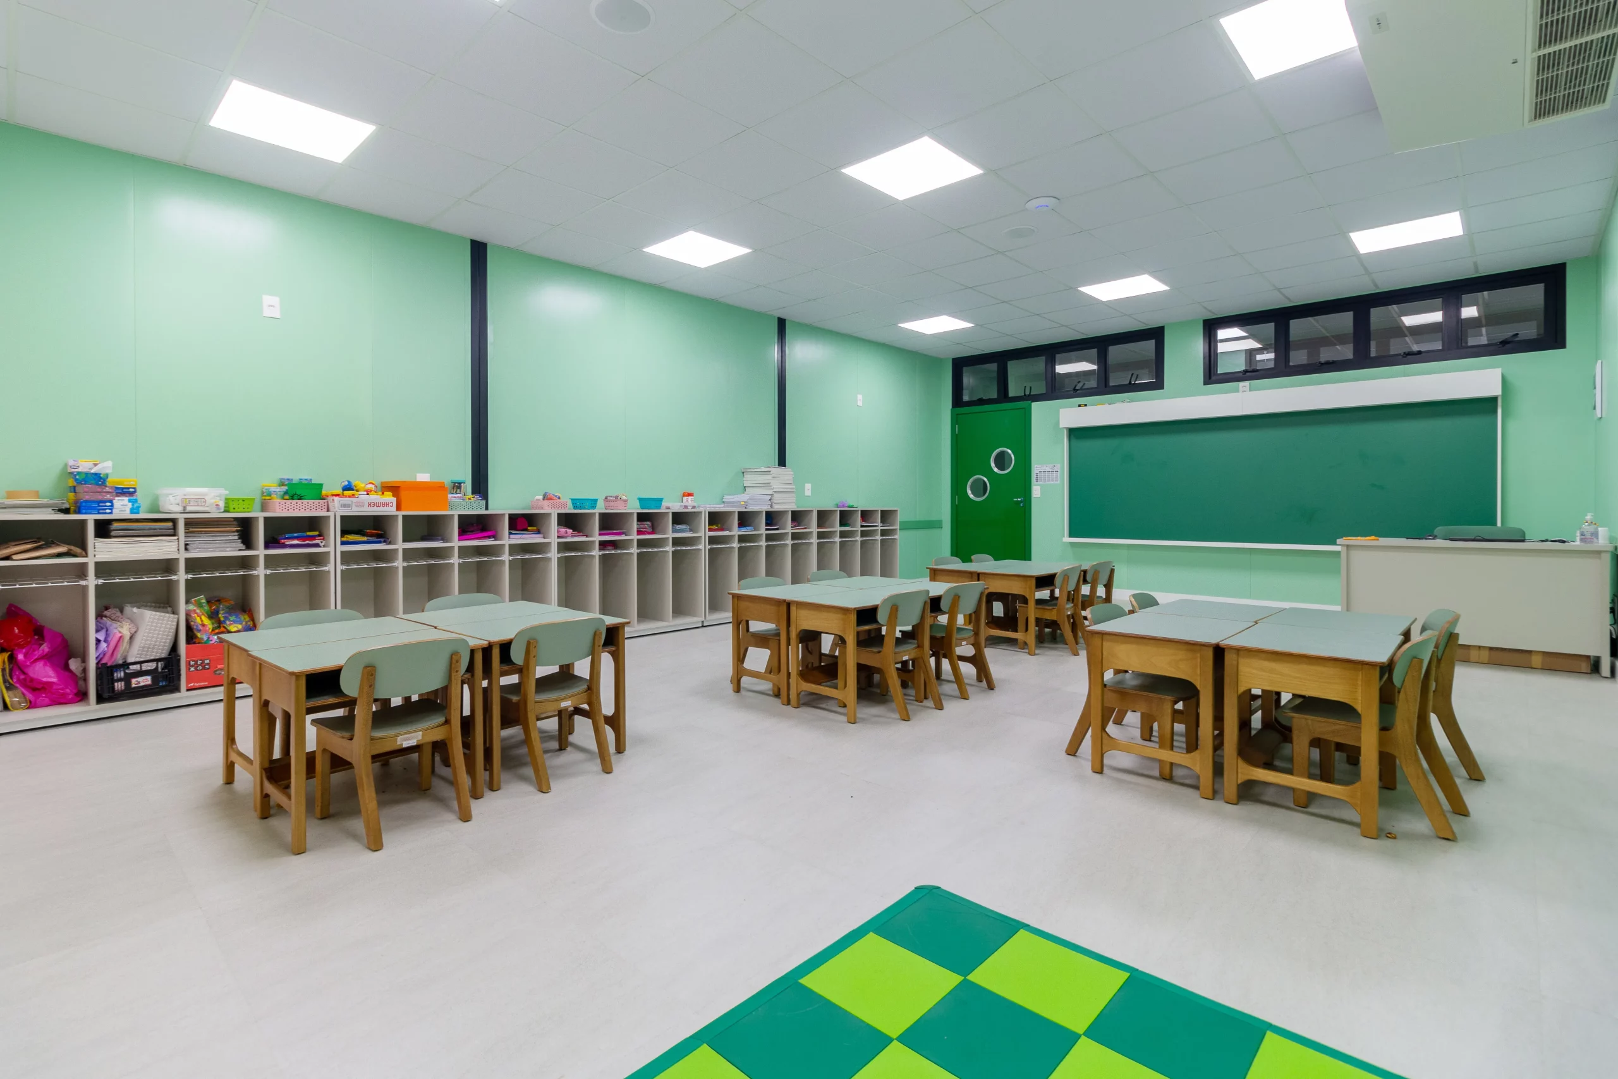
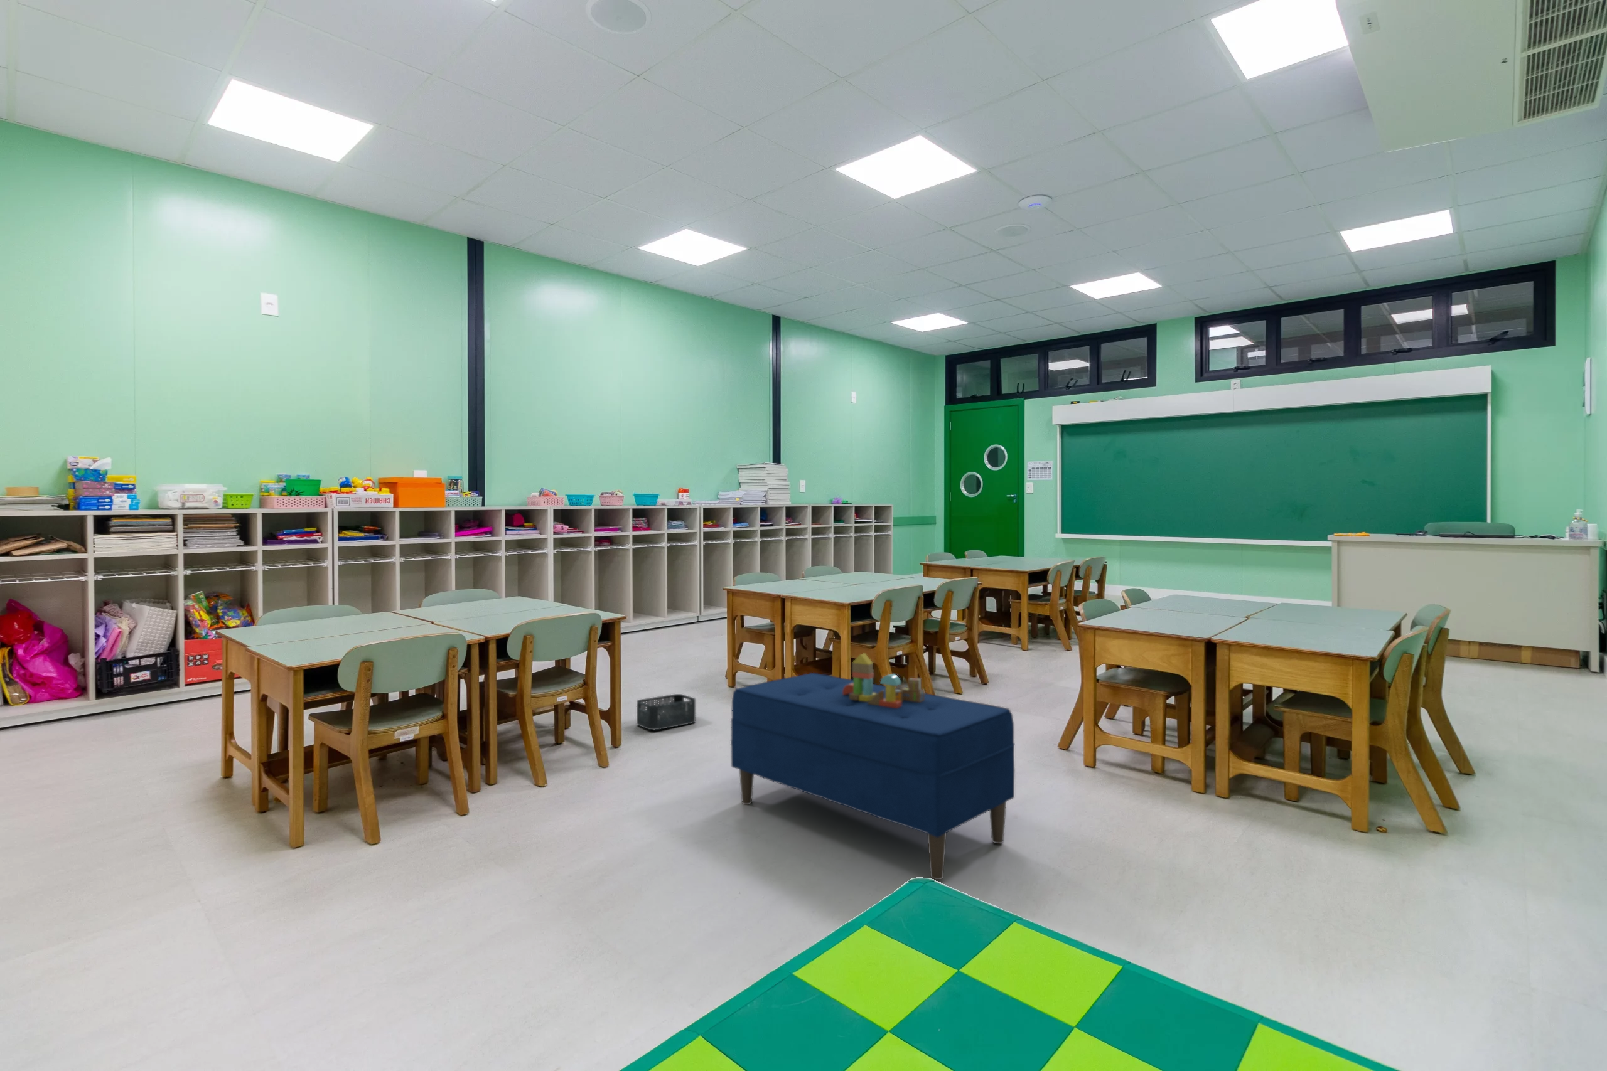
+ storage bin [636,693,696,732]
+ bench [731,672,1015,880]
+ toy blocks [843,653,924,709]
